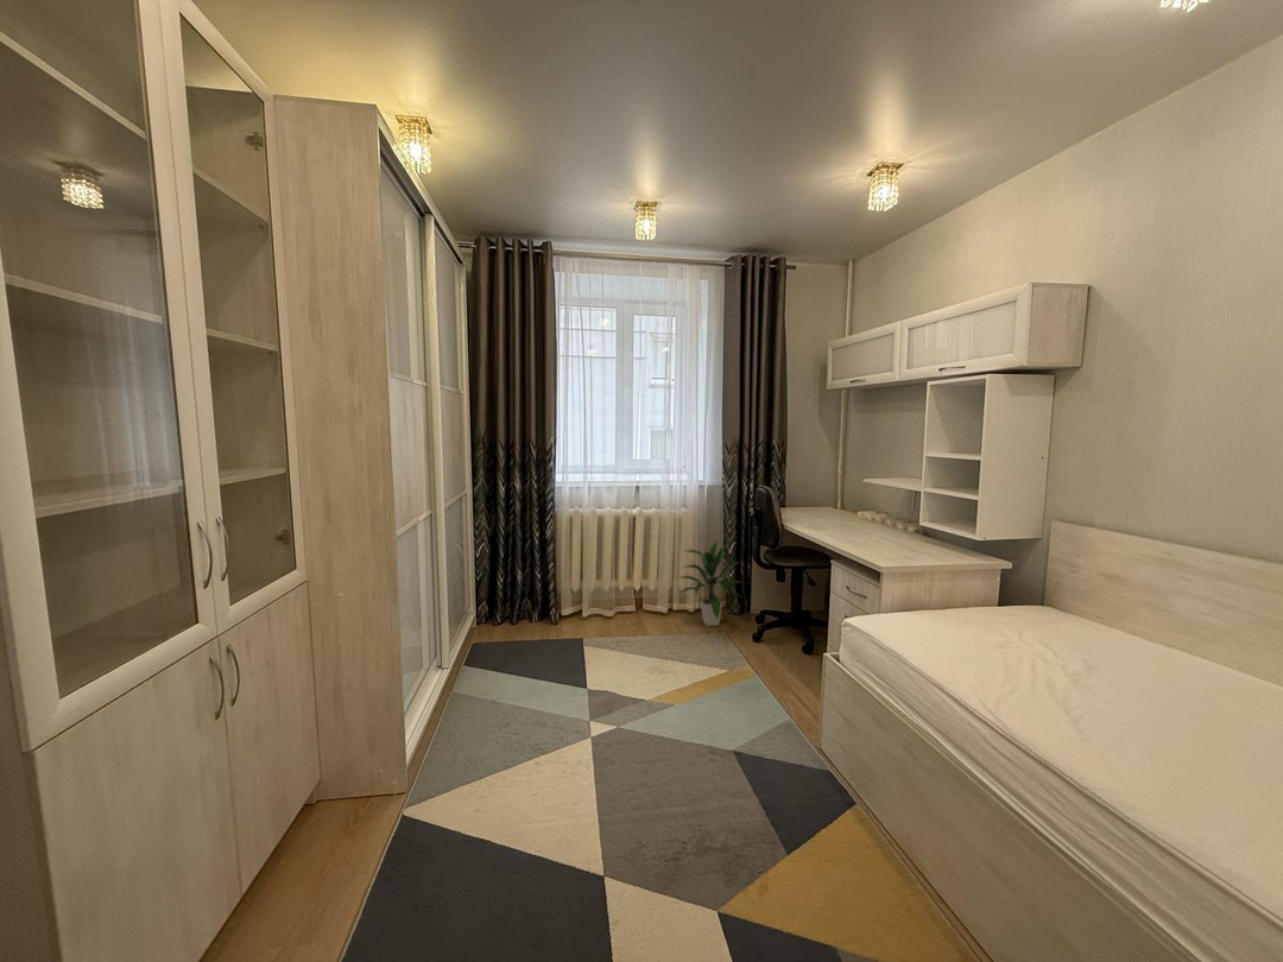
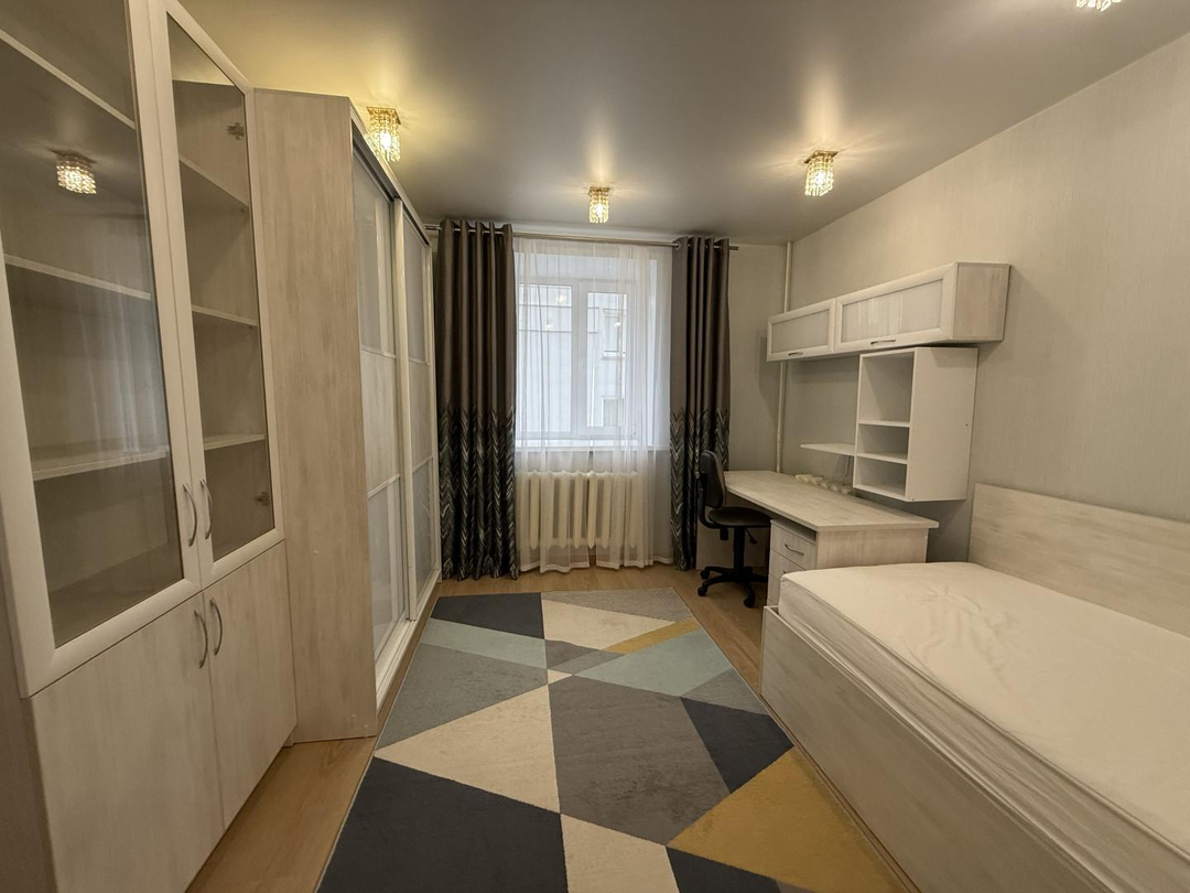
- indoor plant [676,539,741,627]
